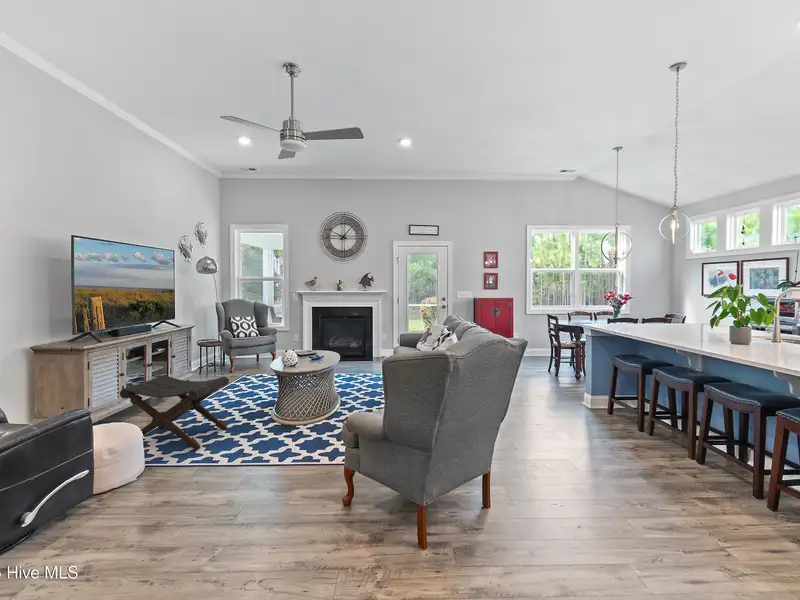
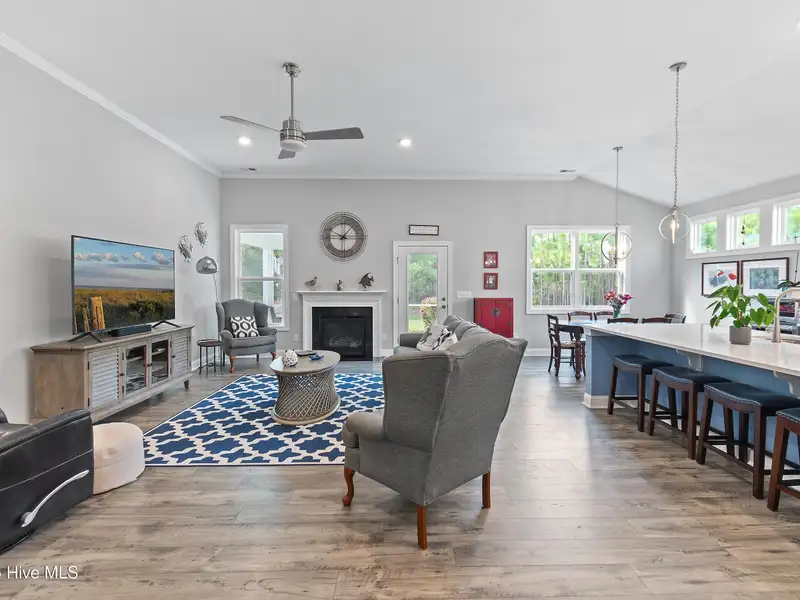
- footstool [119,375,230,451]
